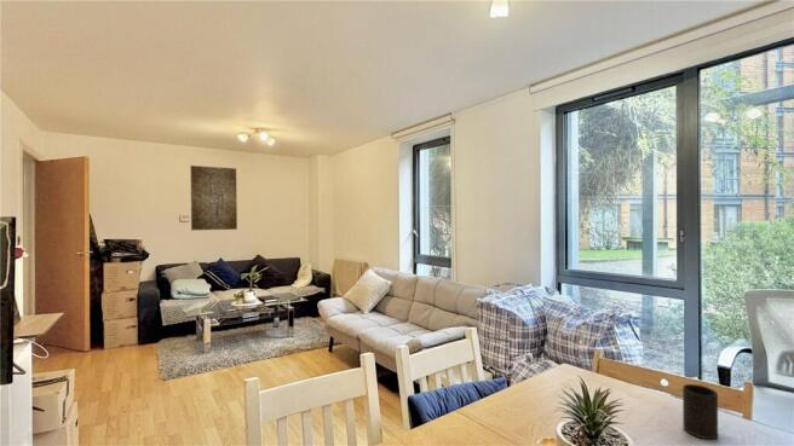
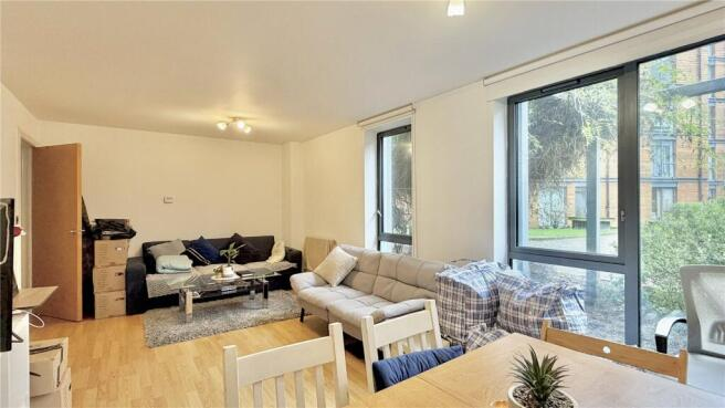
- wall art [189,164,238,232]
- cup [681,383,719,440]
